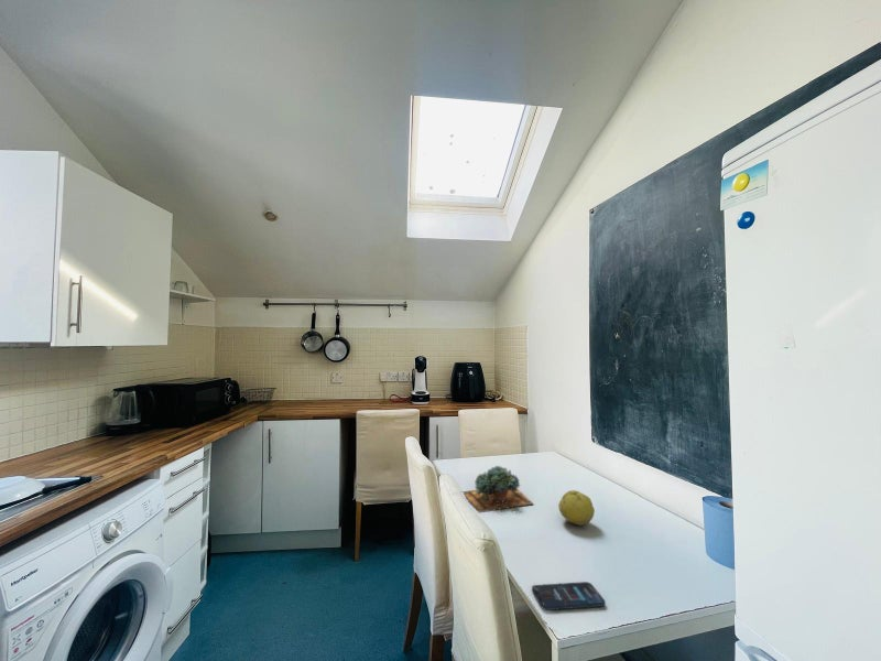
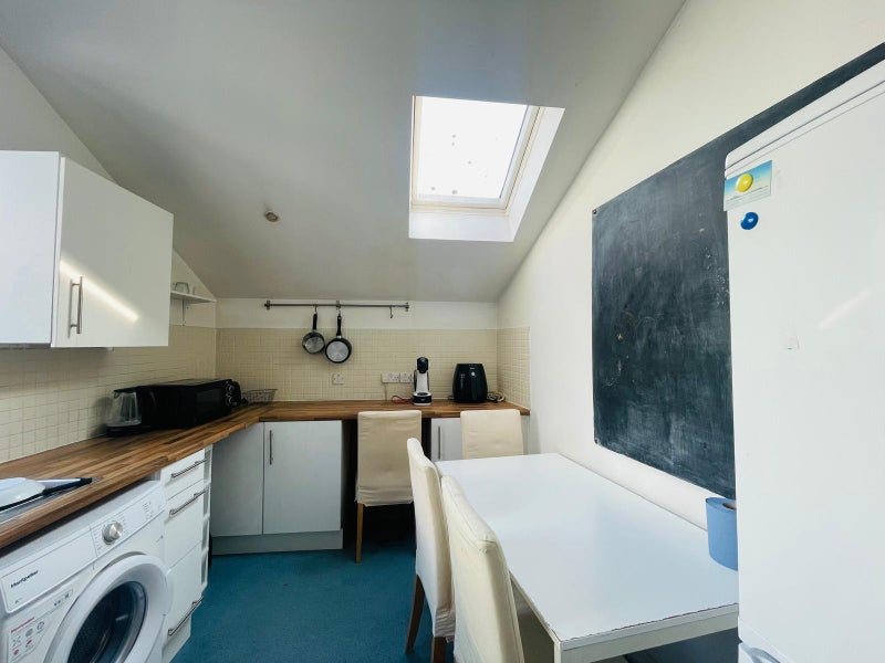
- succulent plant [461,465,535,513]
- smartphone [531,581,607,611]
- fruit [557,489,596,527]
